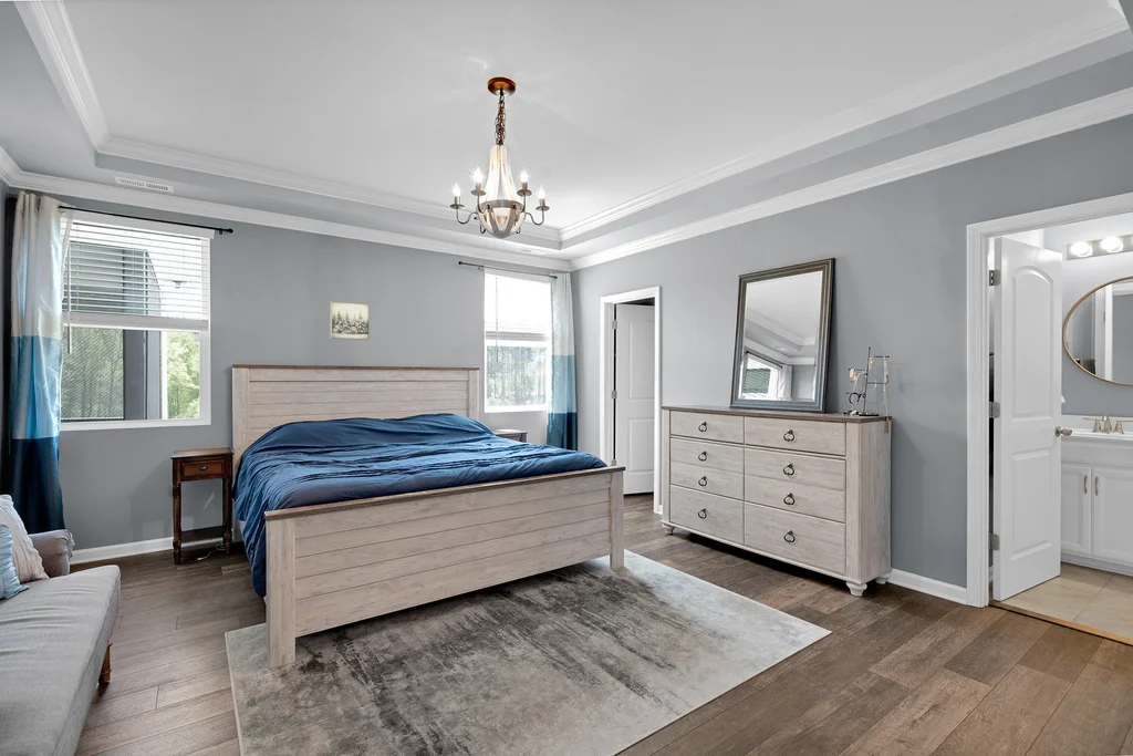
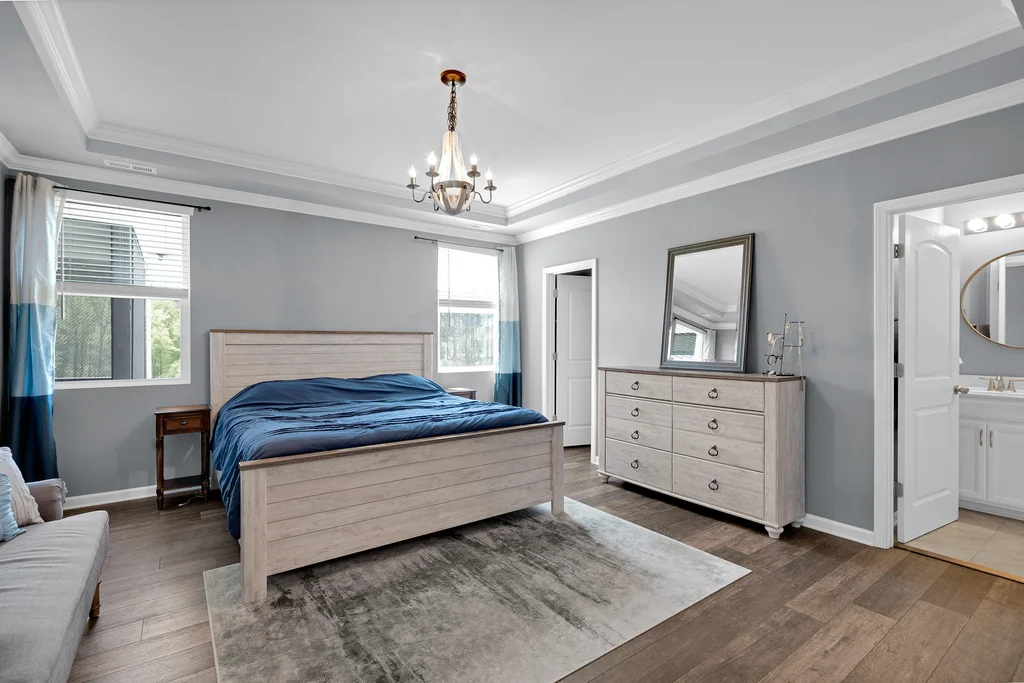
- wall art [330,300,371,341]
